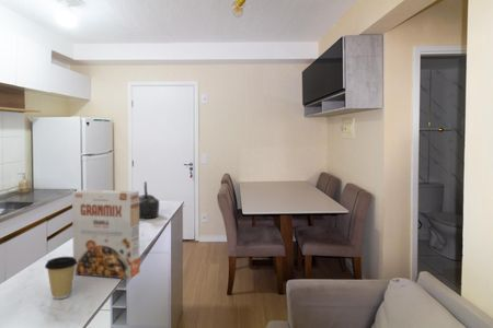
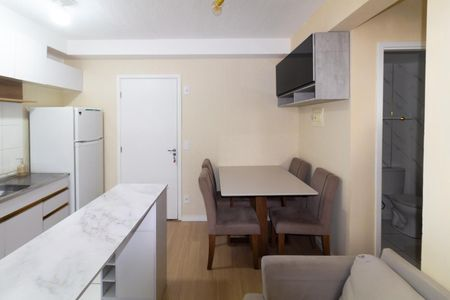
- kettle [139,180,160,220]
- cereal box [71,189,140,280]
- coffee cup [44,256,77,300]
